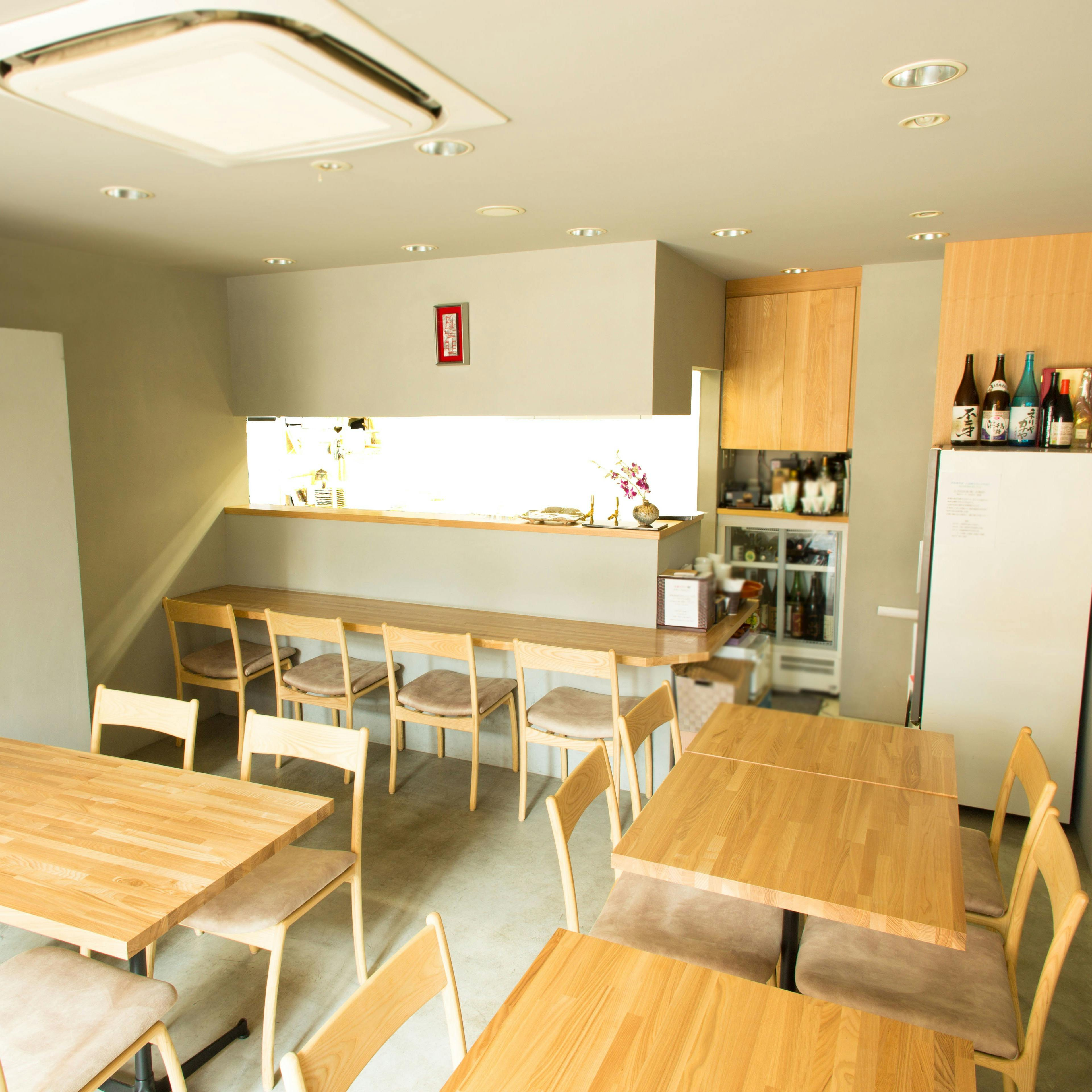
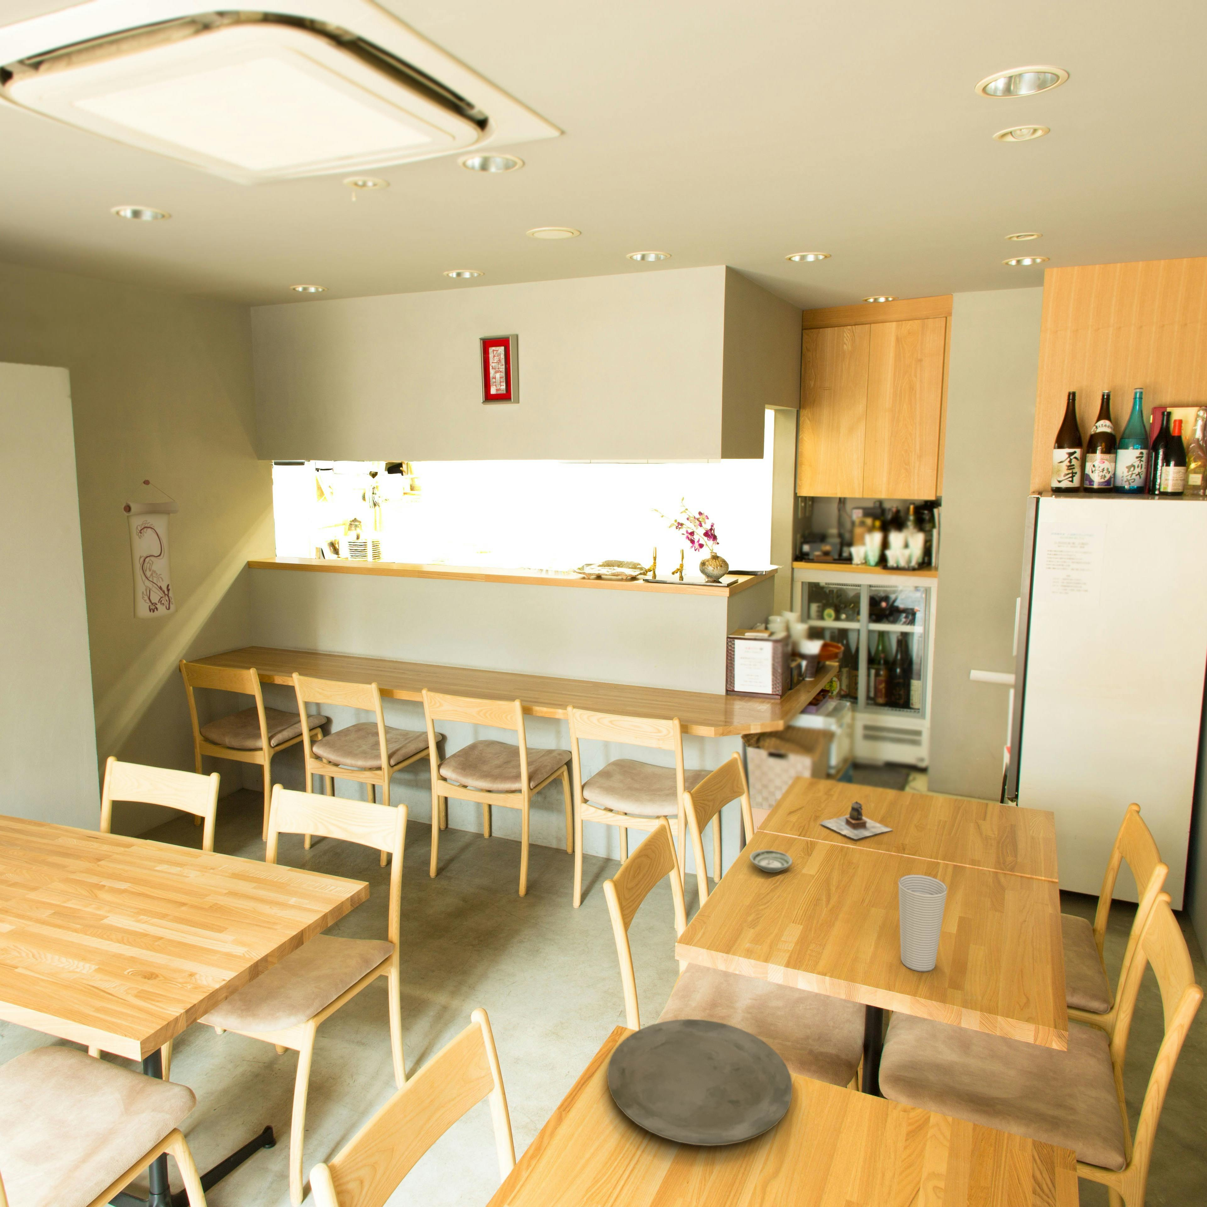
+ plate [607,1019,793,1146]
+ teapot [819,800,893,839]
+ saucer [749,850,793,873]
+ cup [898,874,947,972]
+ wall scroll [123,479,179,620]
